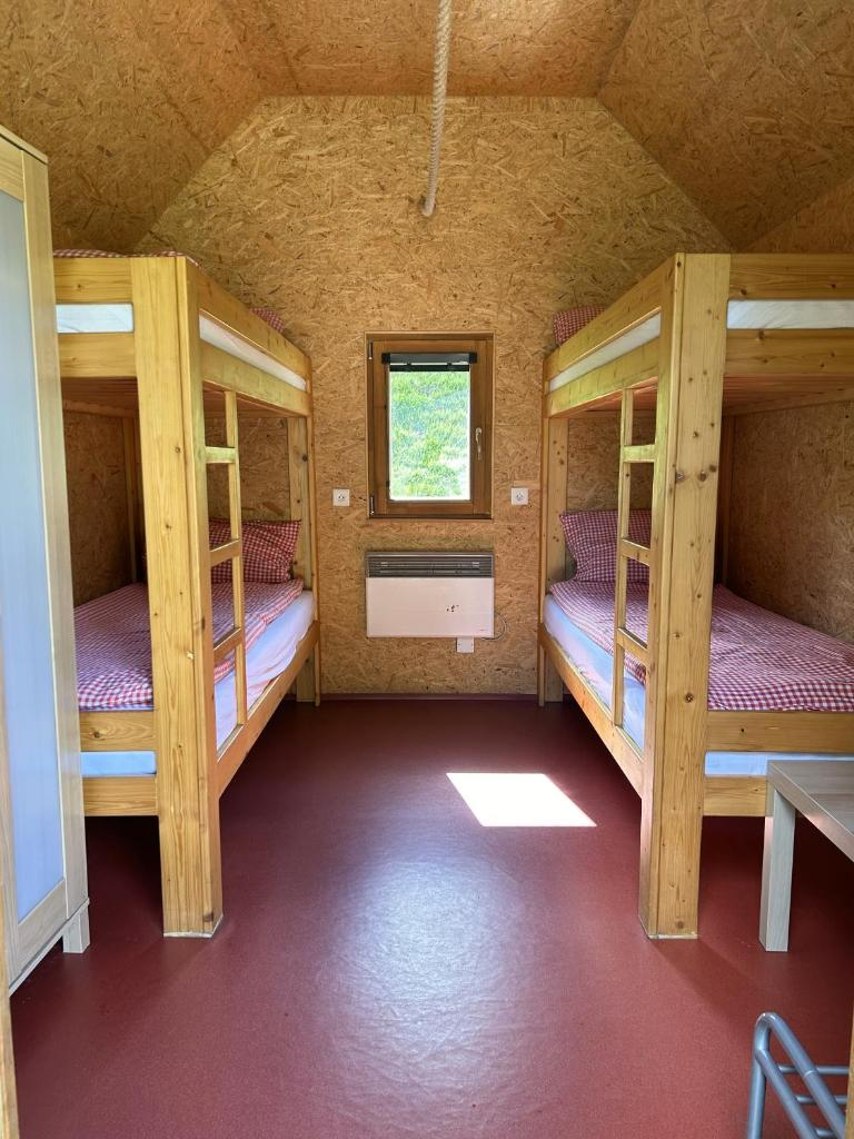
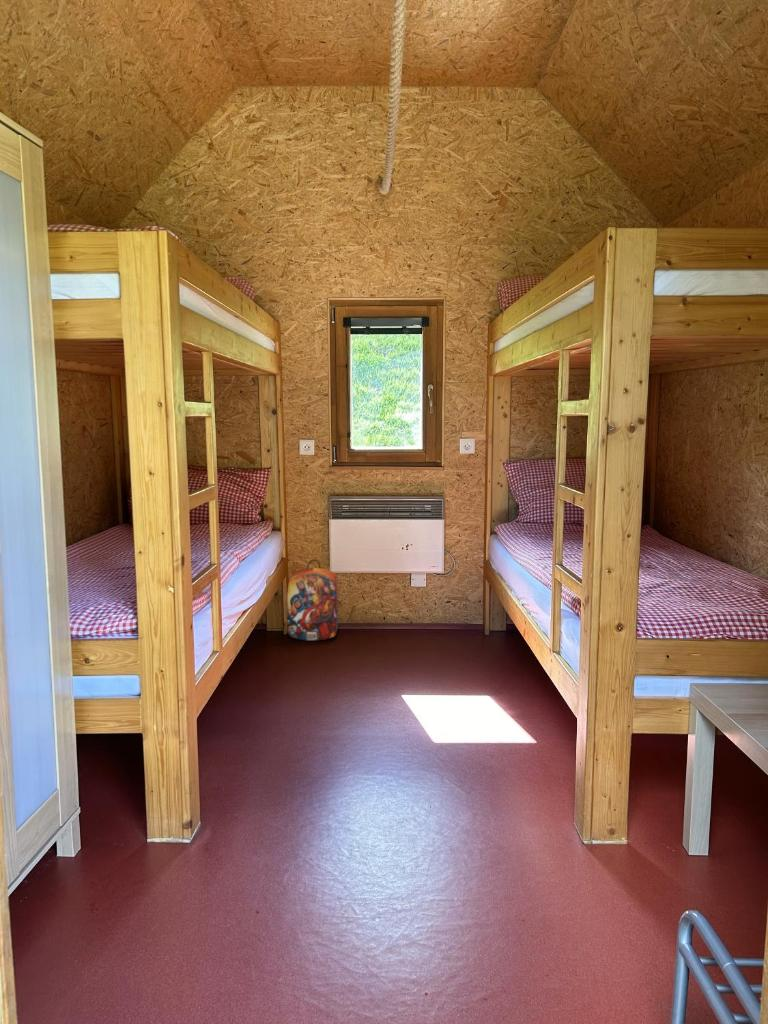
+ backpack [286,559,339,642]
